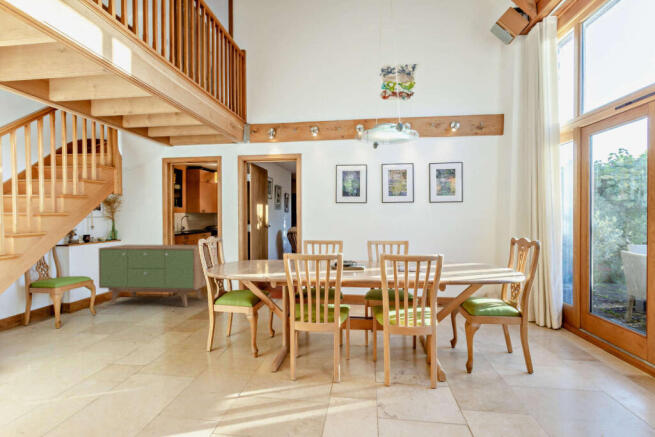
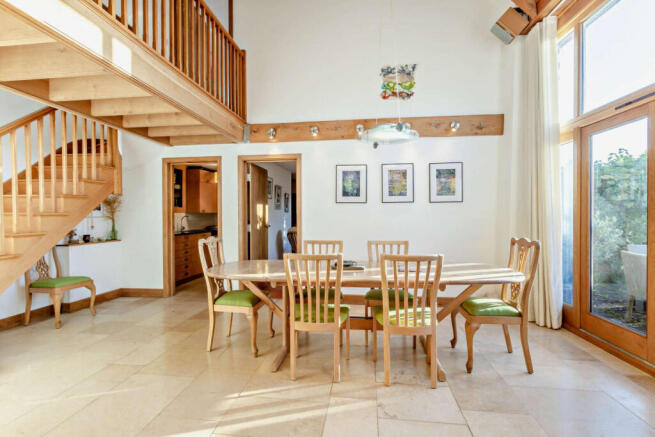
- sideboard [98,244,213,308]
